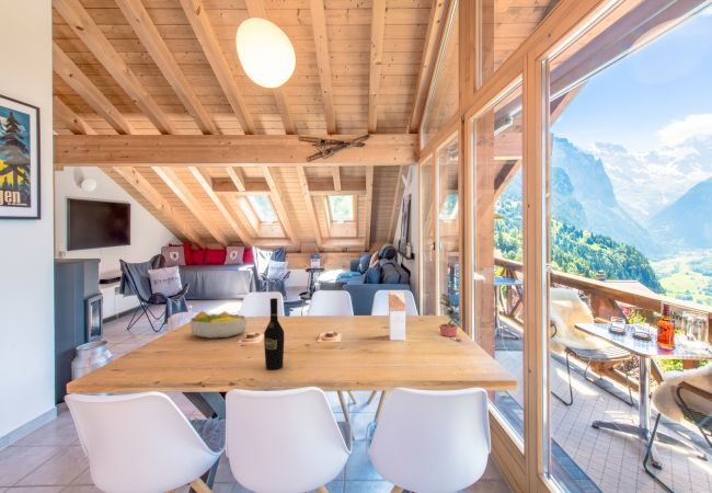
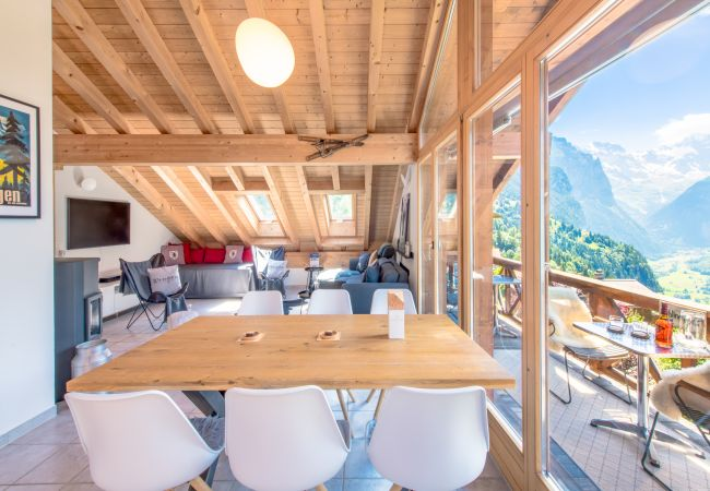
- wine bottle [263,297,285,370]
- potted plant [438,293,462,342]
- fruit bowl [188,310,248,340]
